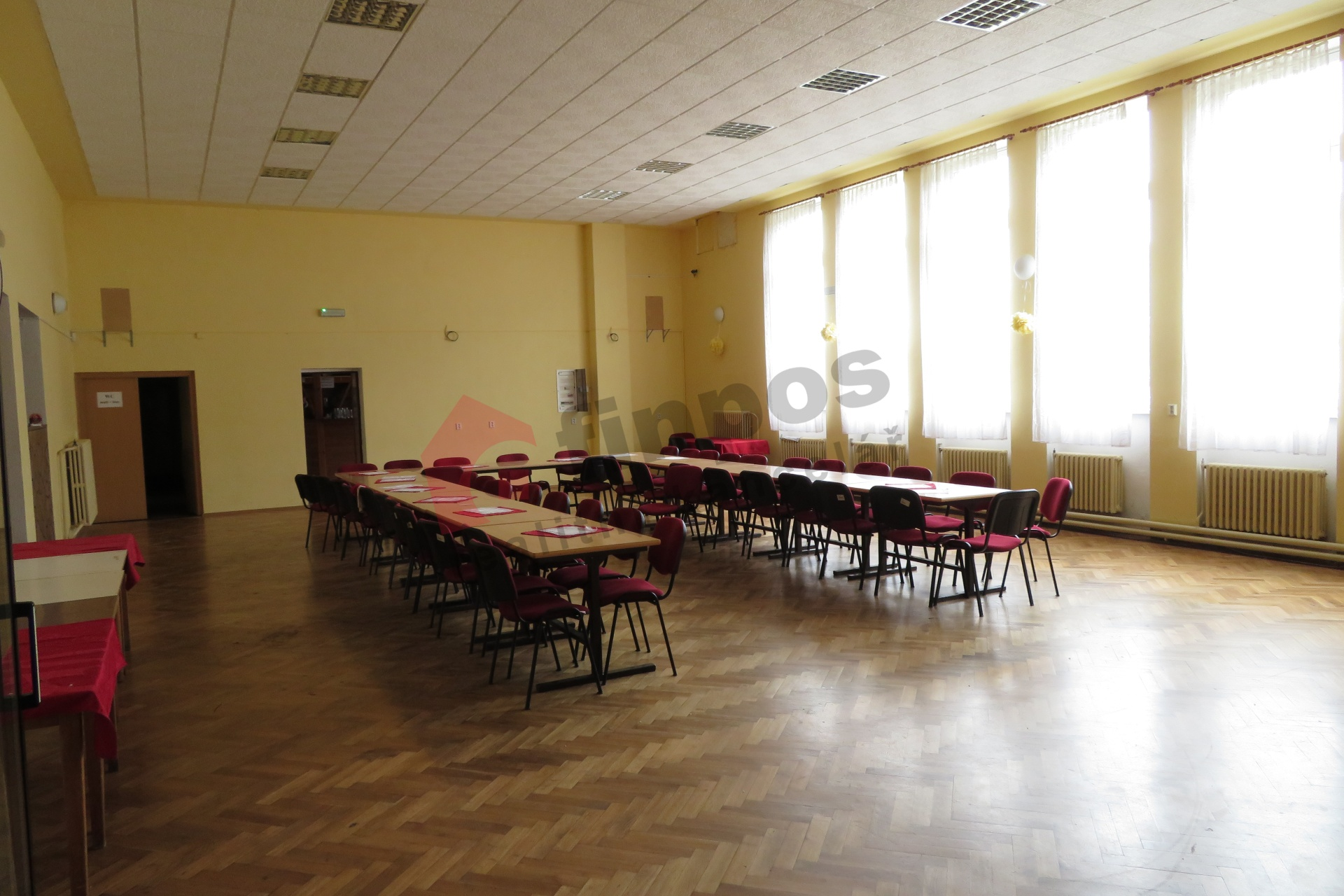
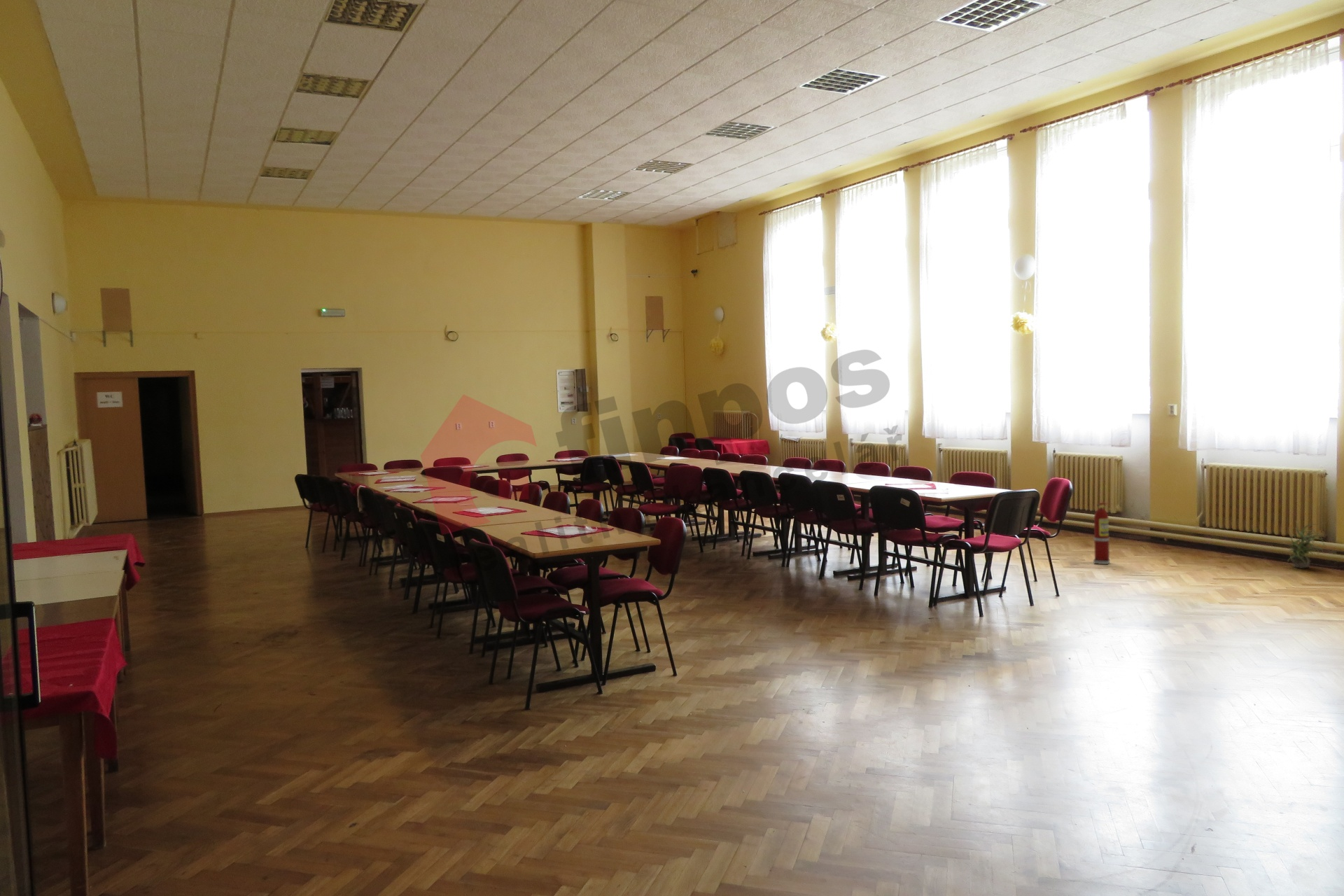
+ fire extinguisher [1093,502,1111,565]
+ potted plant [1280,520,1325,569]
